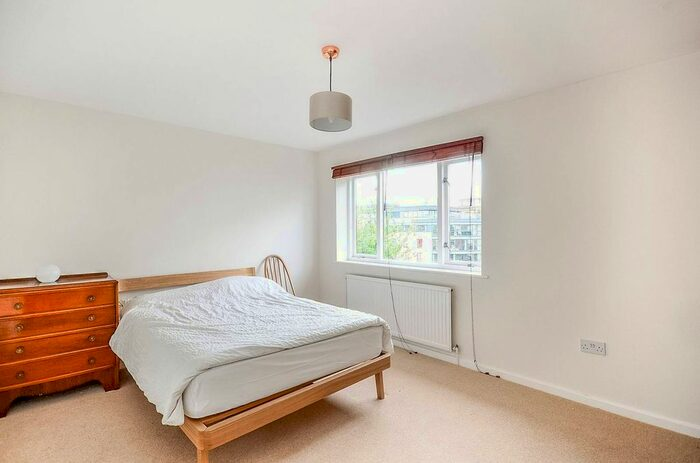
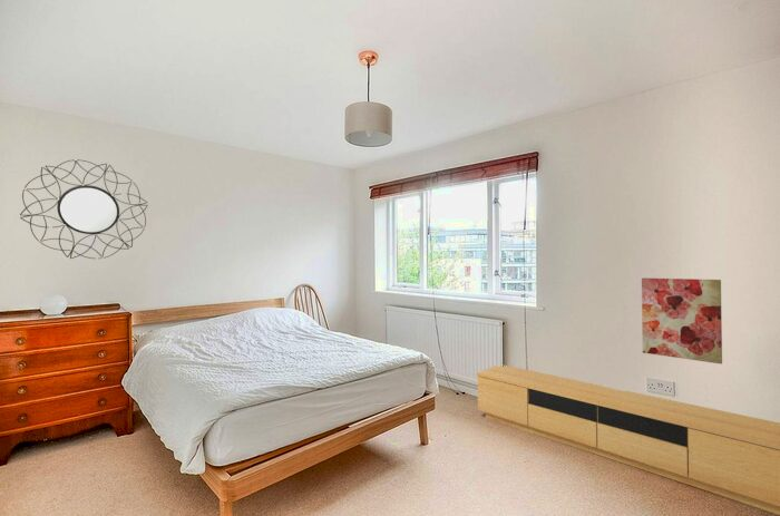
+ home mirror [19,158,149,260]
+ media console [476,364,780,516]
+ wall art [641,276,723,366]
